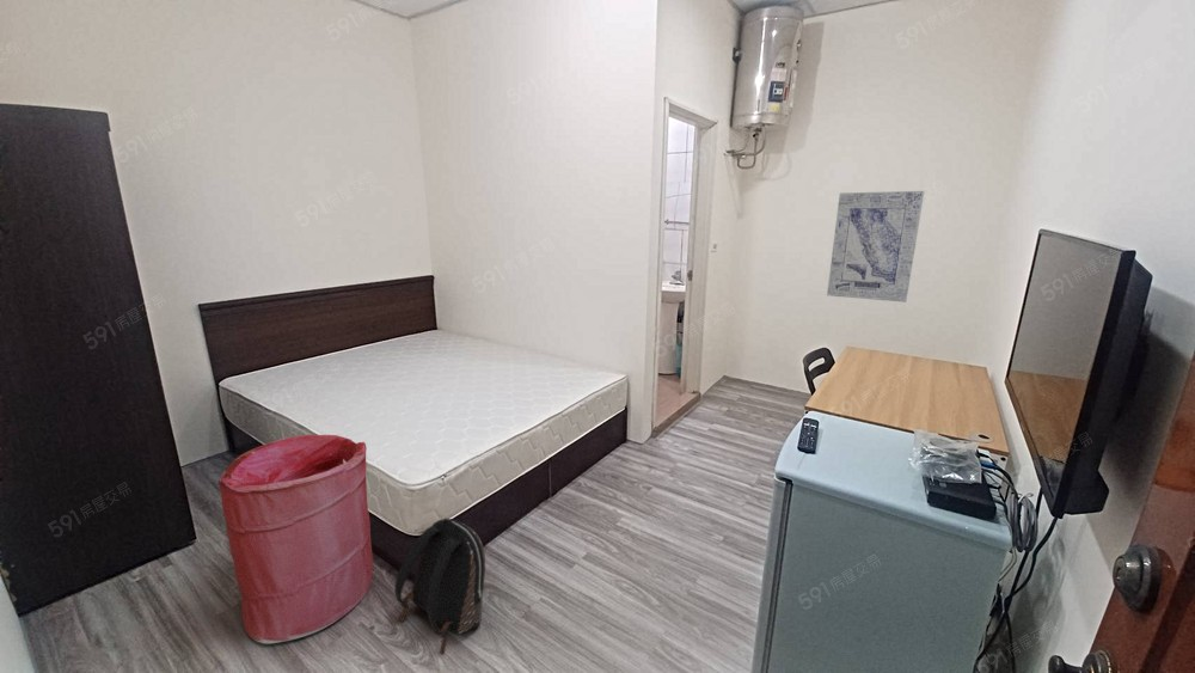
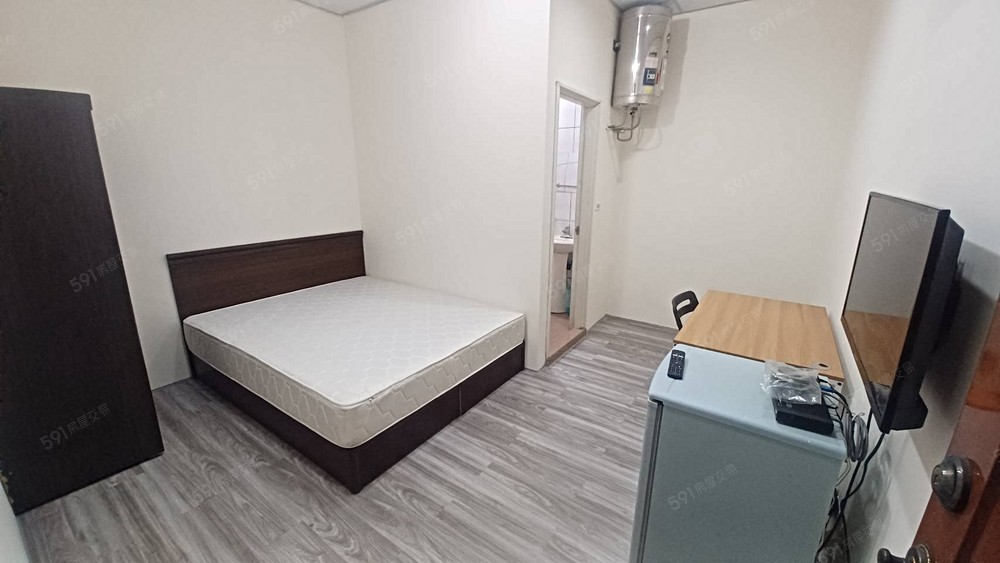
- laundry hamper [217,434,374,644]
- backpack [393,518,486,656]
- wall art [826,190,925,304]
